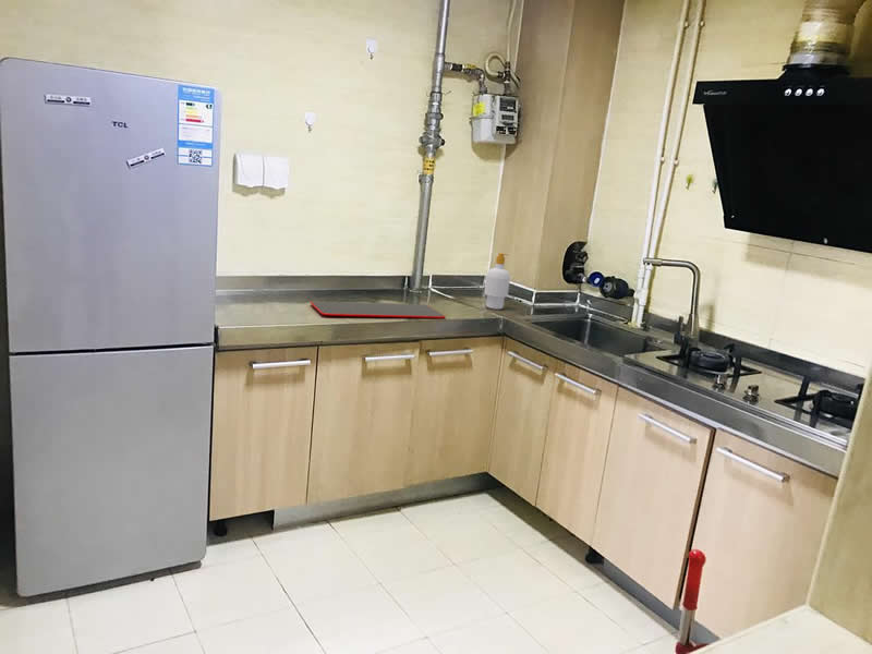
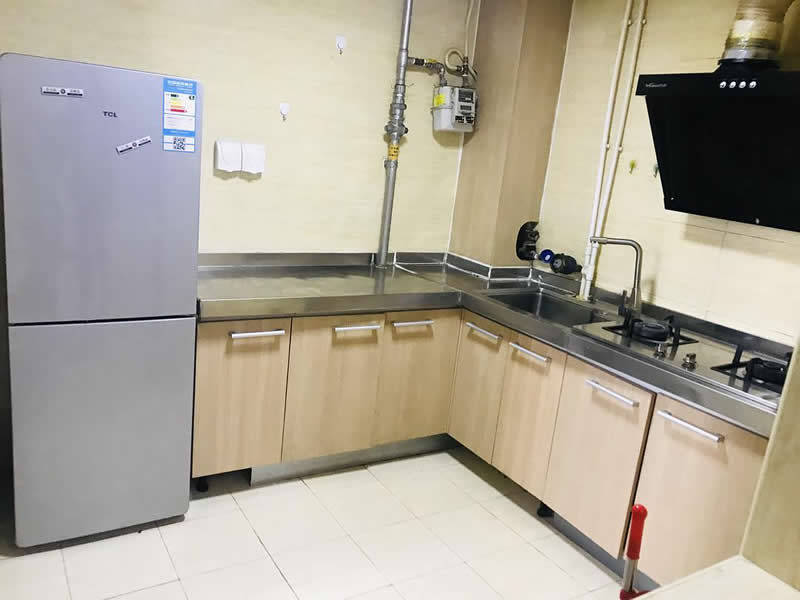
- soap bottle [483,252,511,311]
- cutting board [310,300,446,319]
